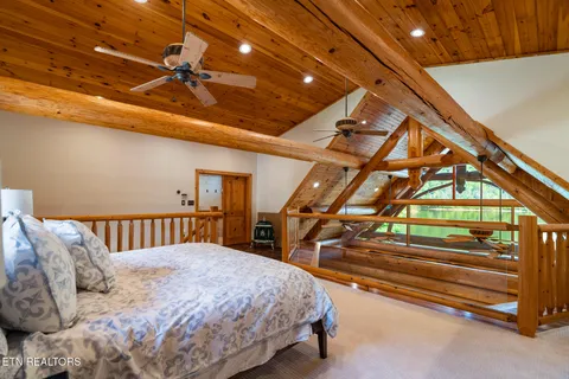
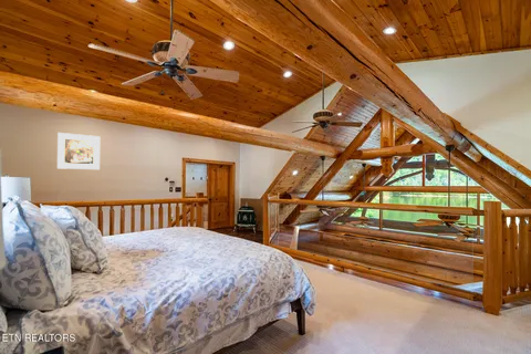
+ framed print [56,132,101,170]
